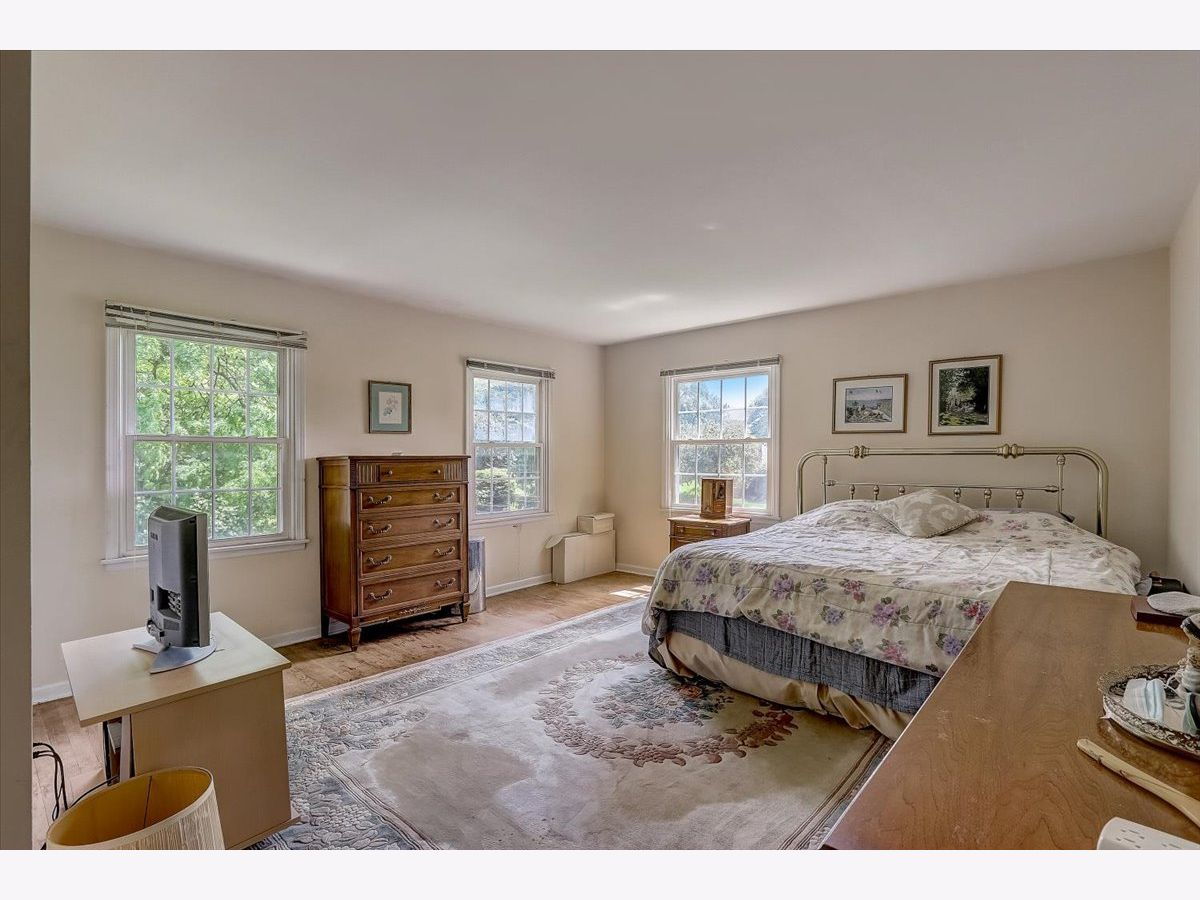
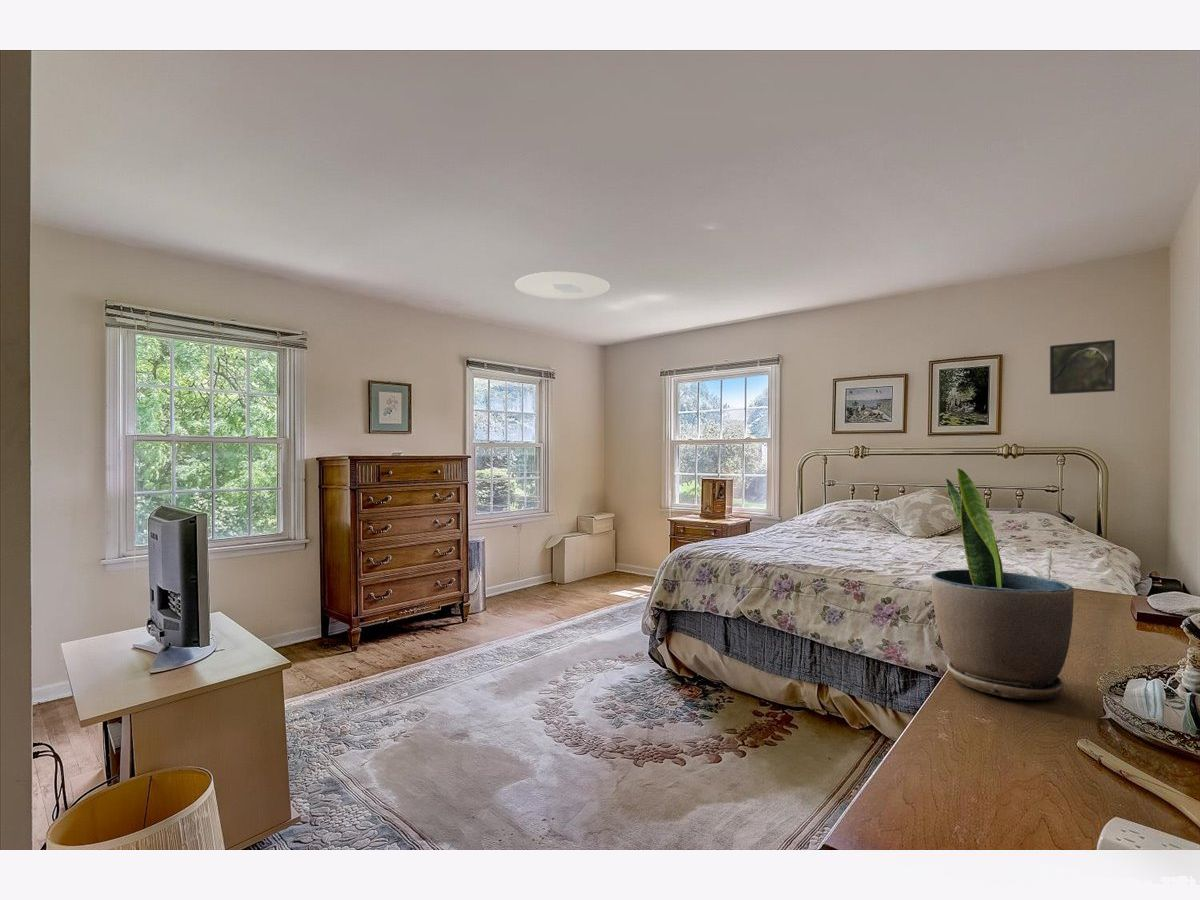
+ potted plant [931,467,1075,701]
+ ceiling light [514,271,611,300]
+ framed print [1049,339,1116,395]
